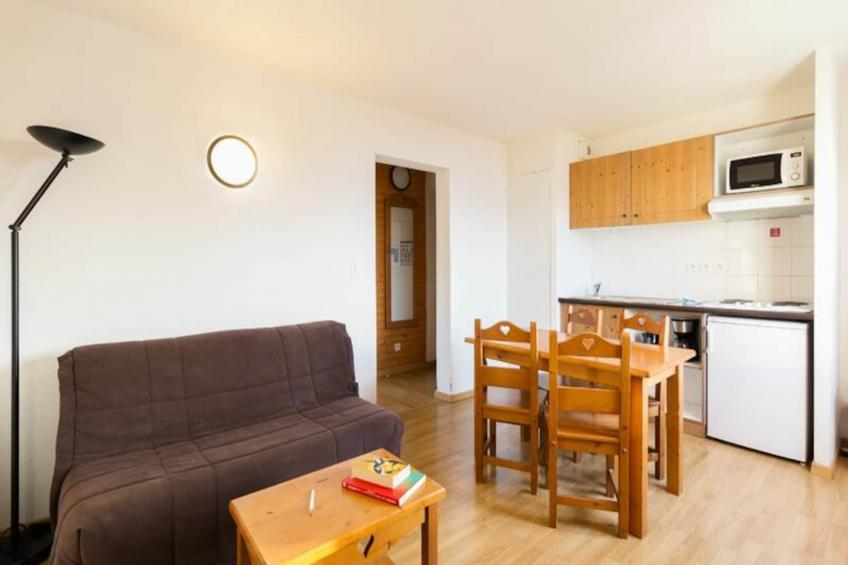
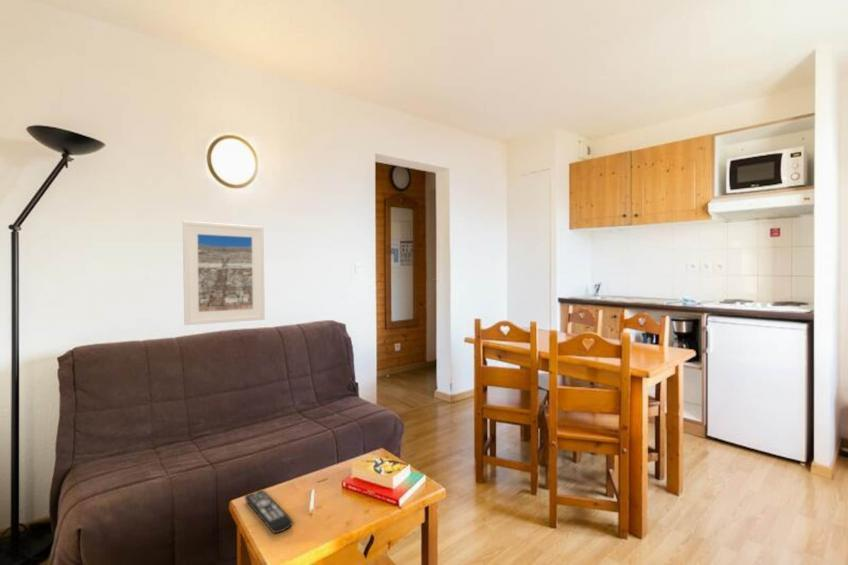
+ remote control [244,489,294,534]
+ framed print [182,220,266,326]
